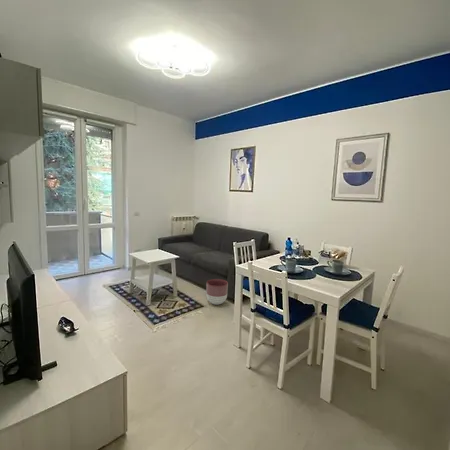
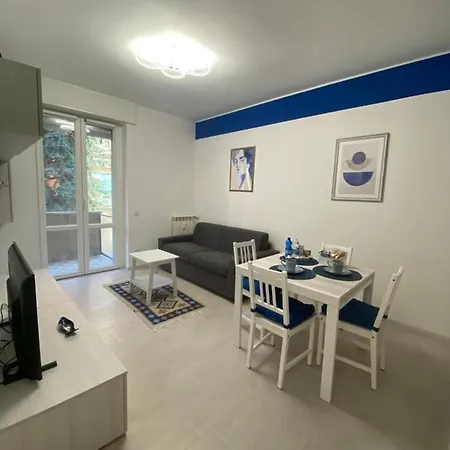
- planter [205,278,229,306]
